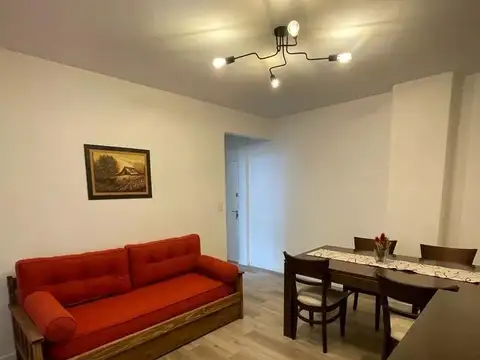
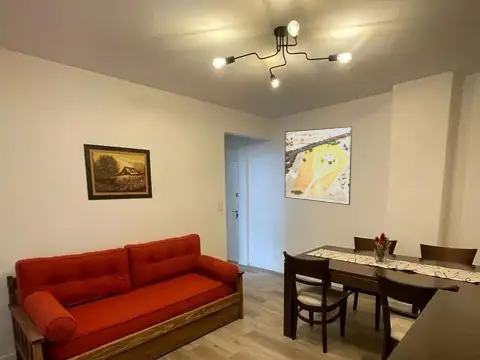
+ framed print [284,126,353,206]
